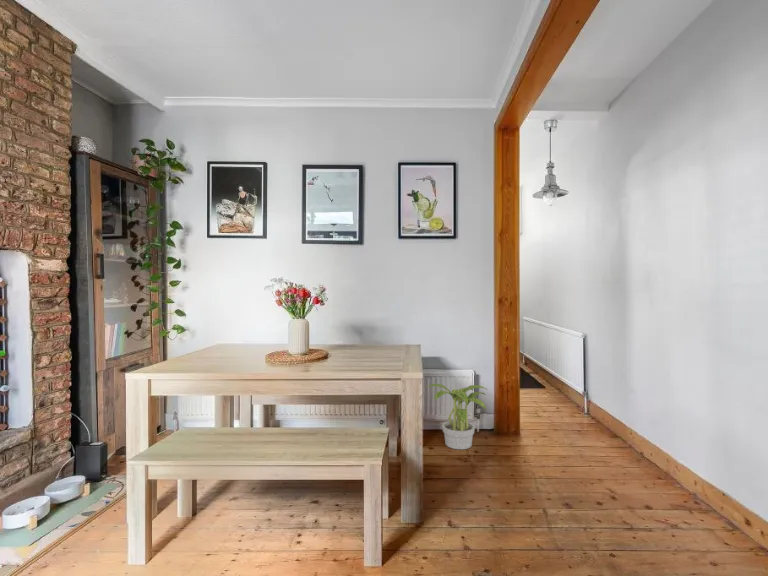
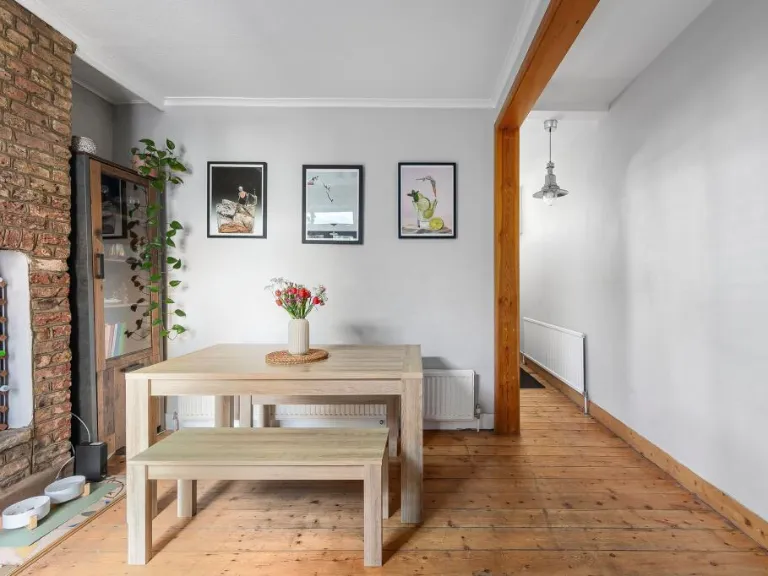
- potted plant [426,383,487,450]
